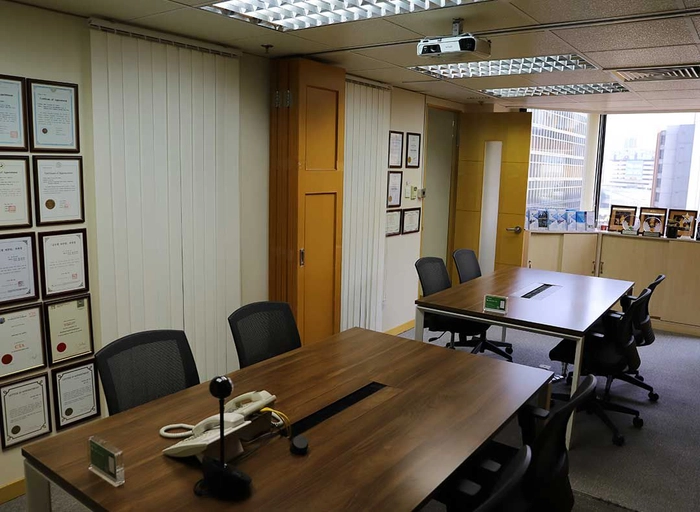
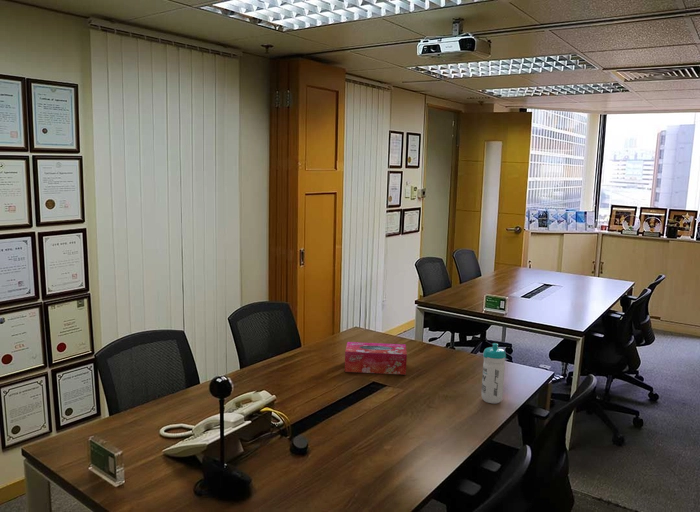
+ water bottle [480,342,507,404]
+ tissue box [344,341,408,376]
